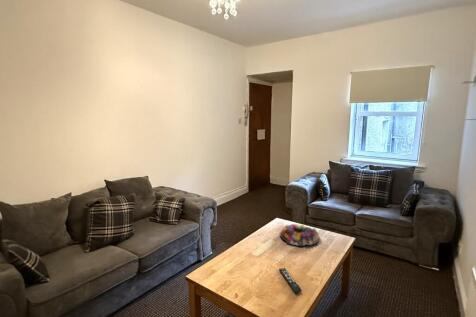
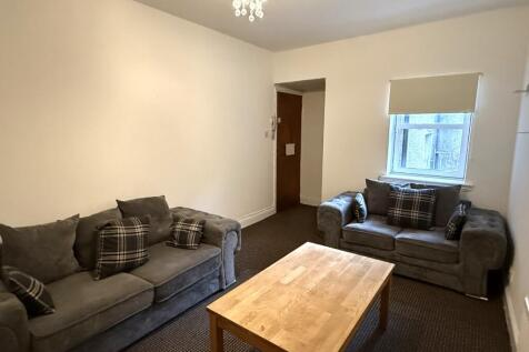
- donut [279,223,322,247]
- remote control [278,267,303,294]
